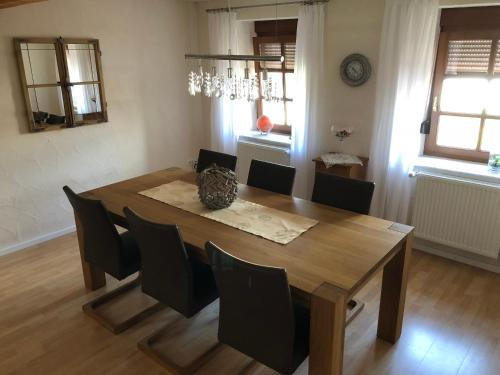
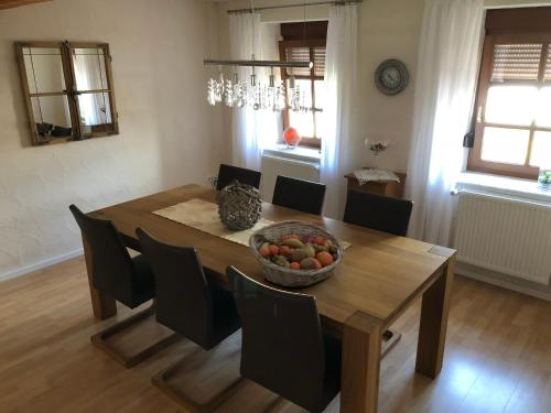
+ fruit basket [247,219,346,289]
